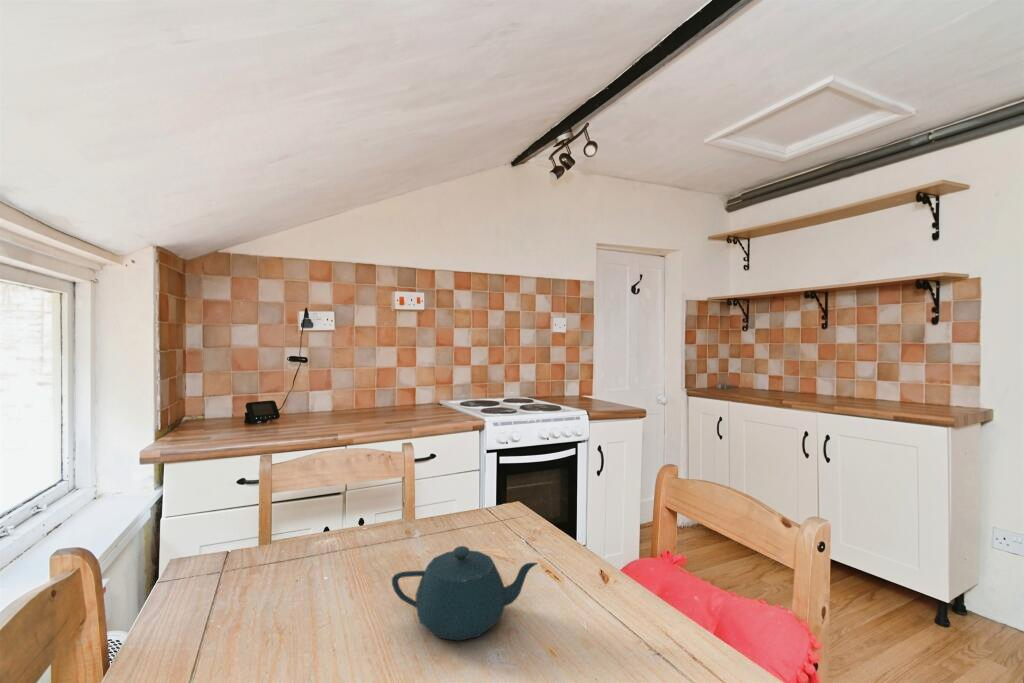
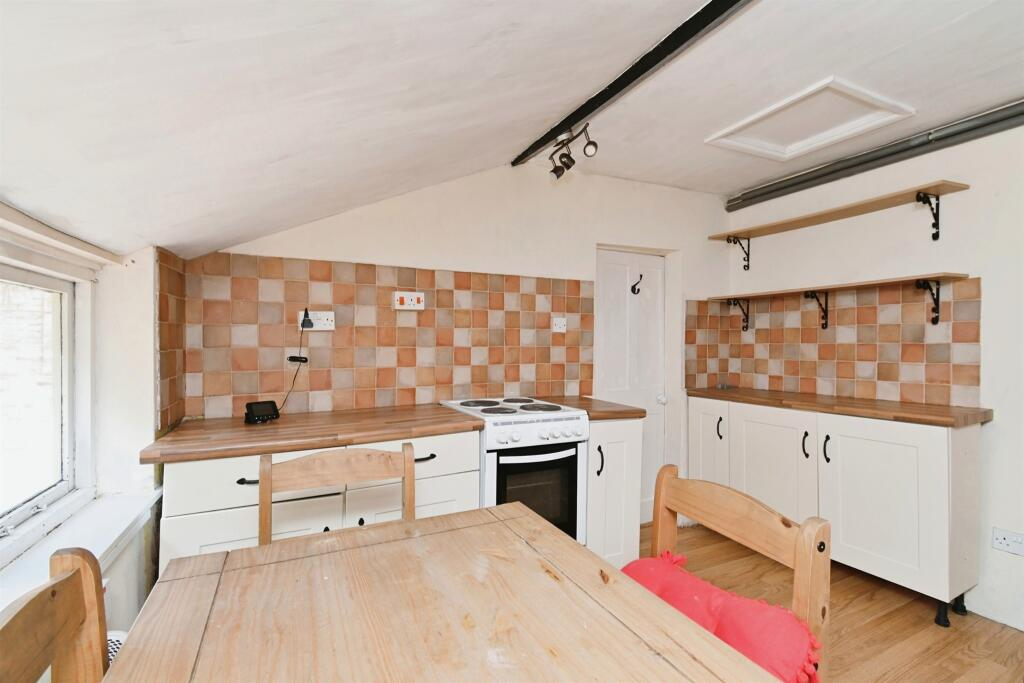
- teapot [391,545,539,642]
